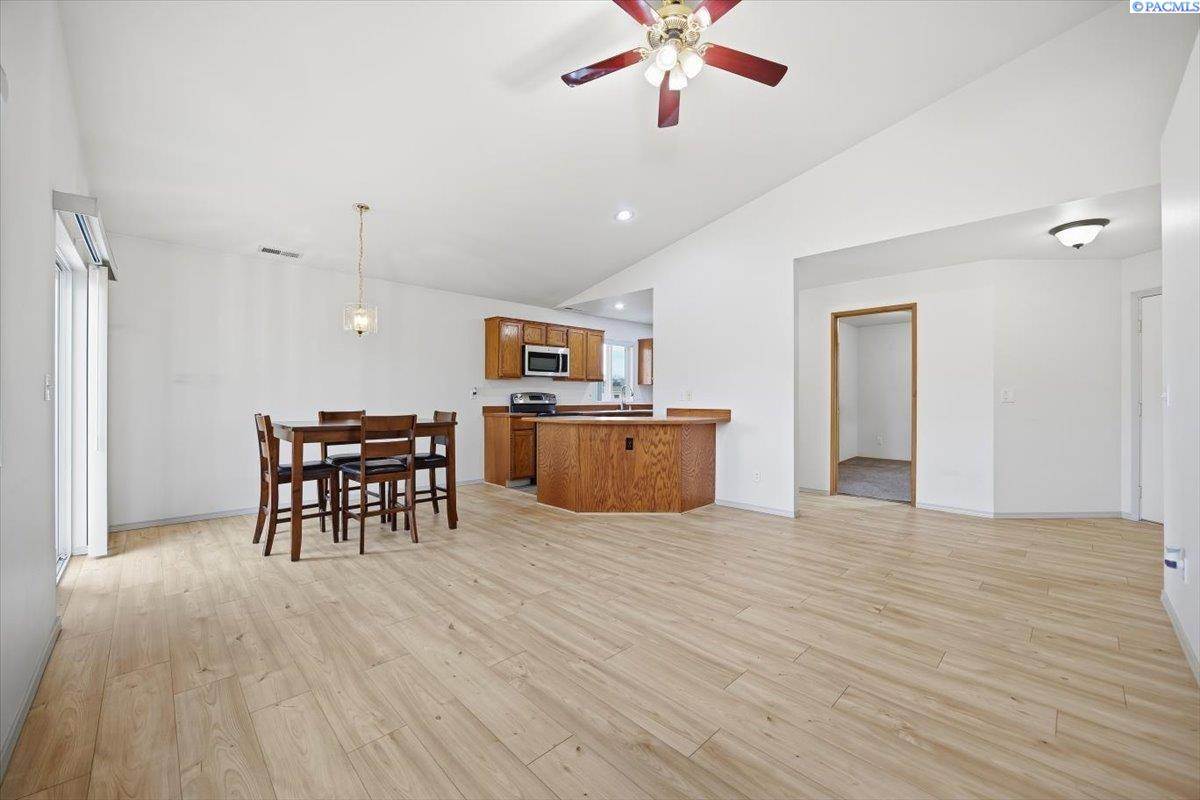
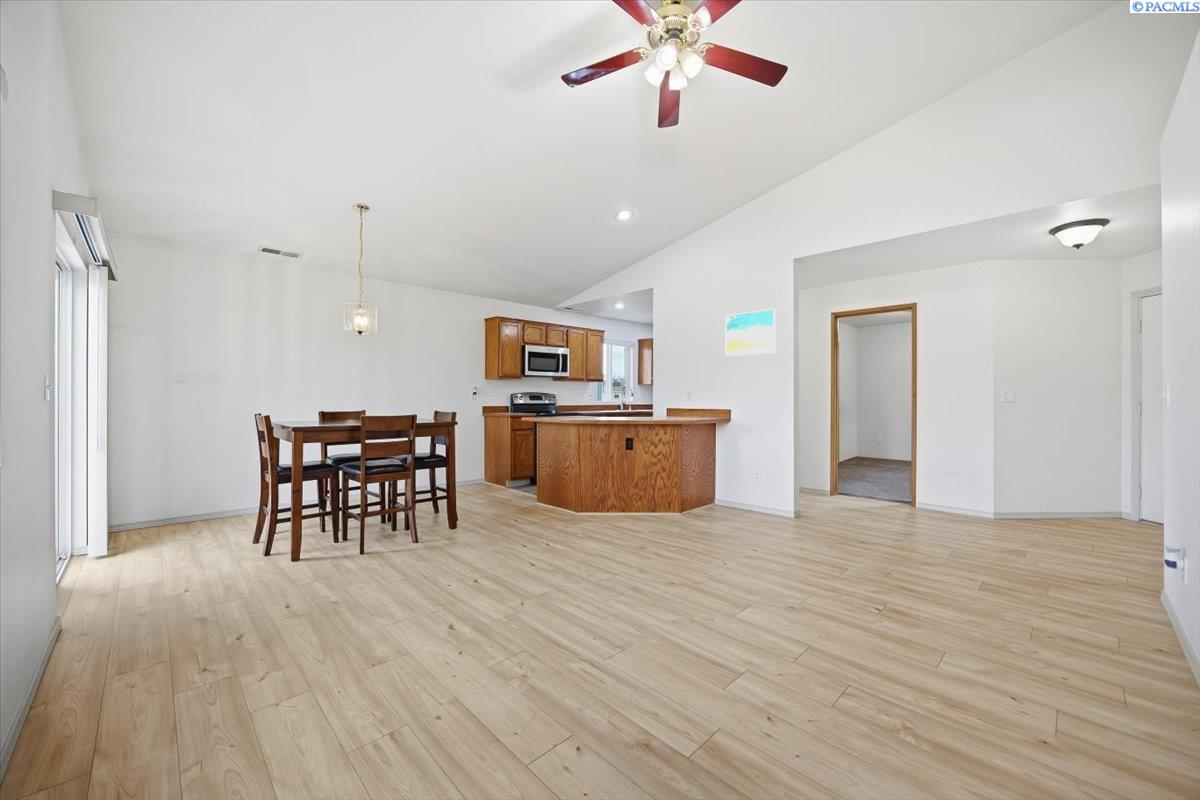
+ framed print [725,308,777,357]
